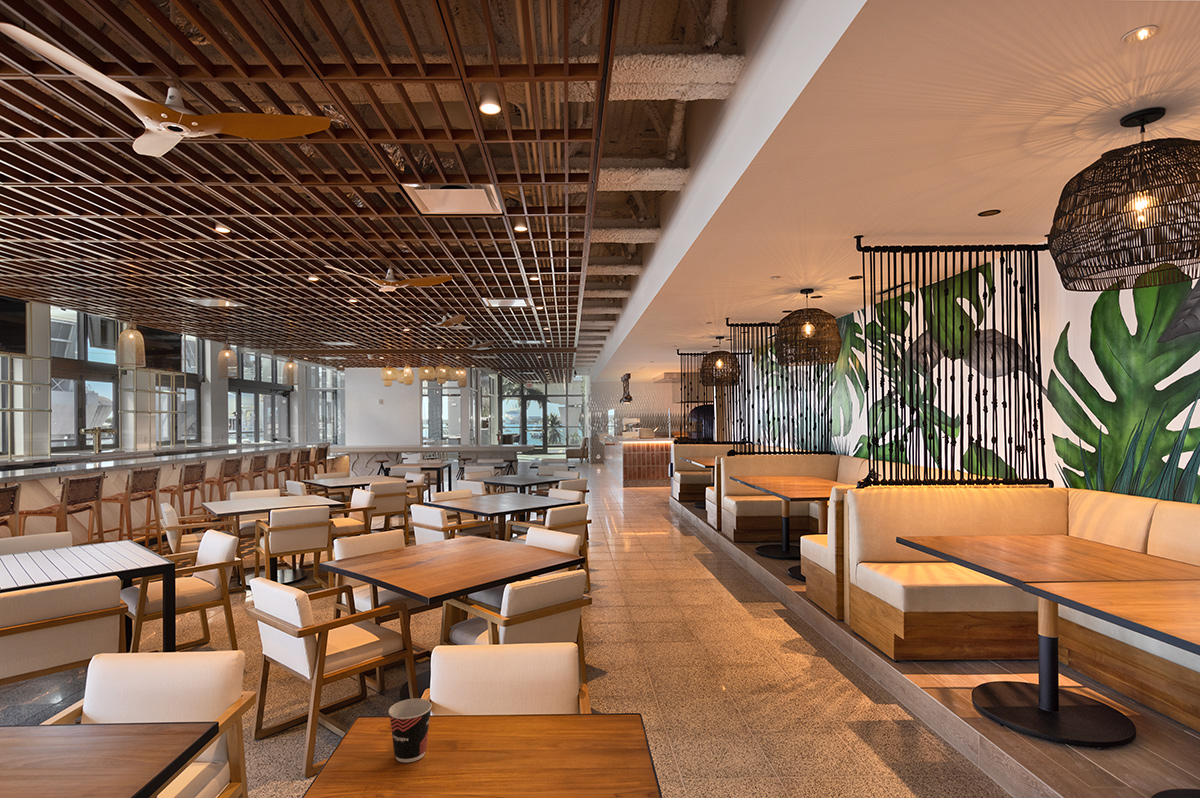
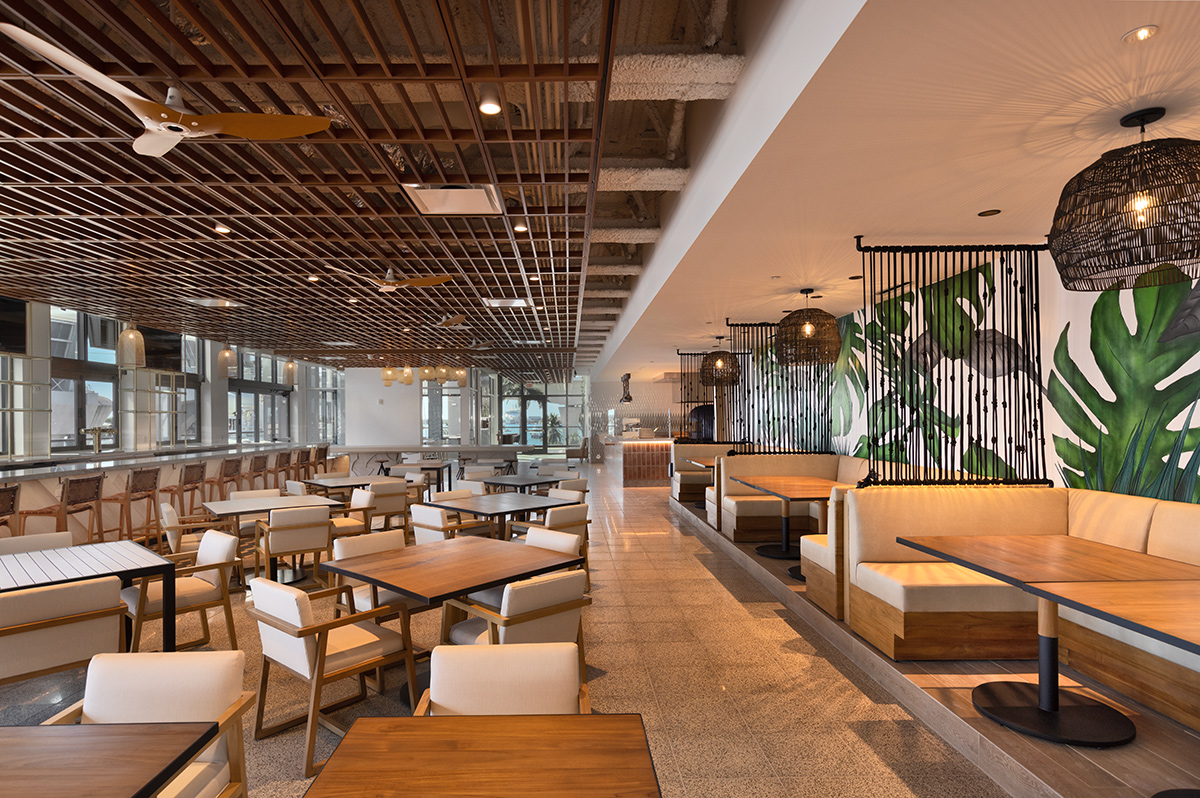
- cup [388,698,433,763]
